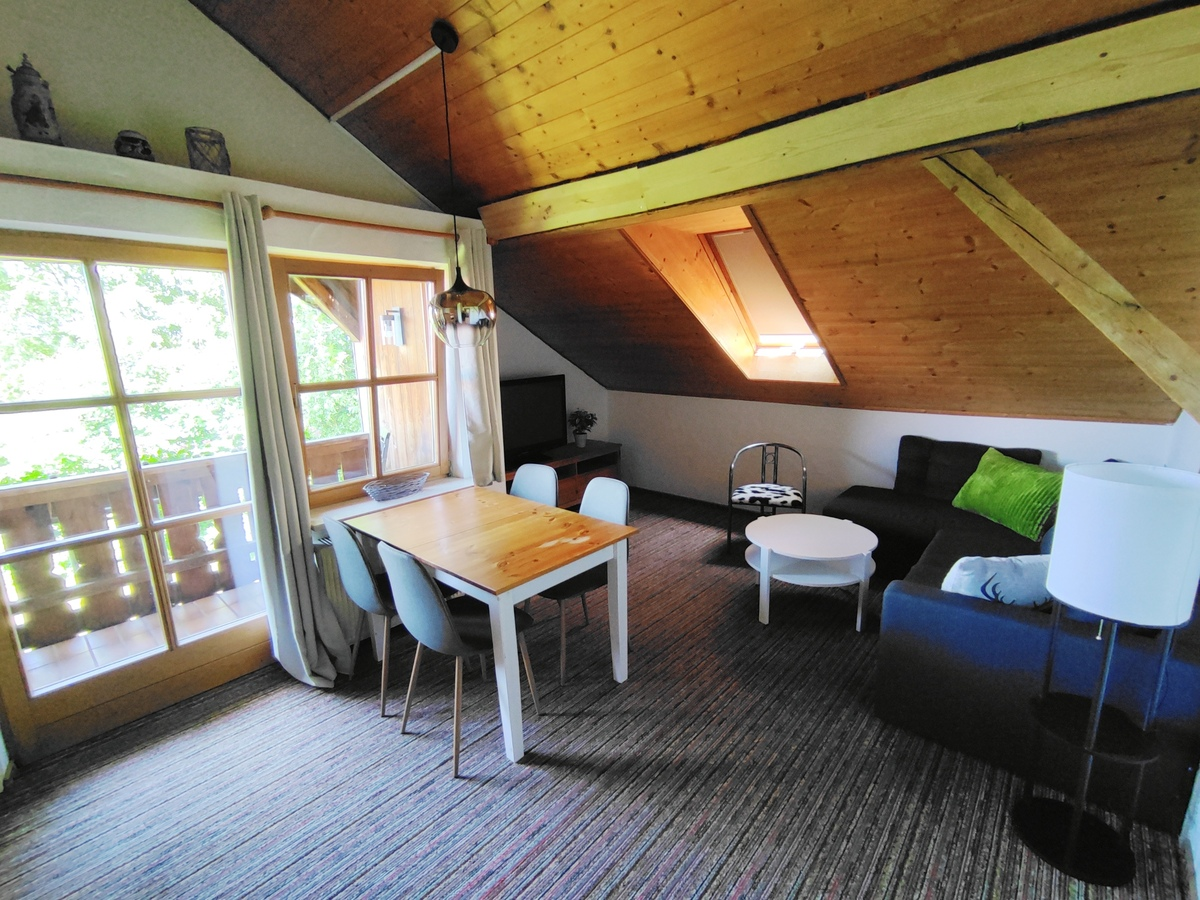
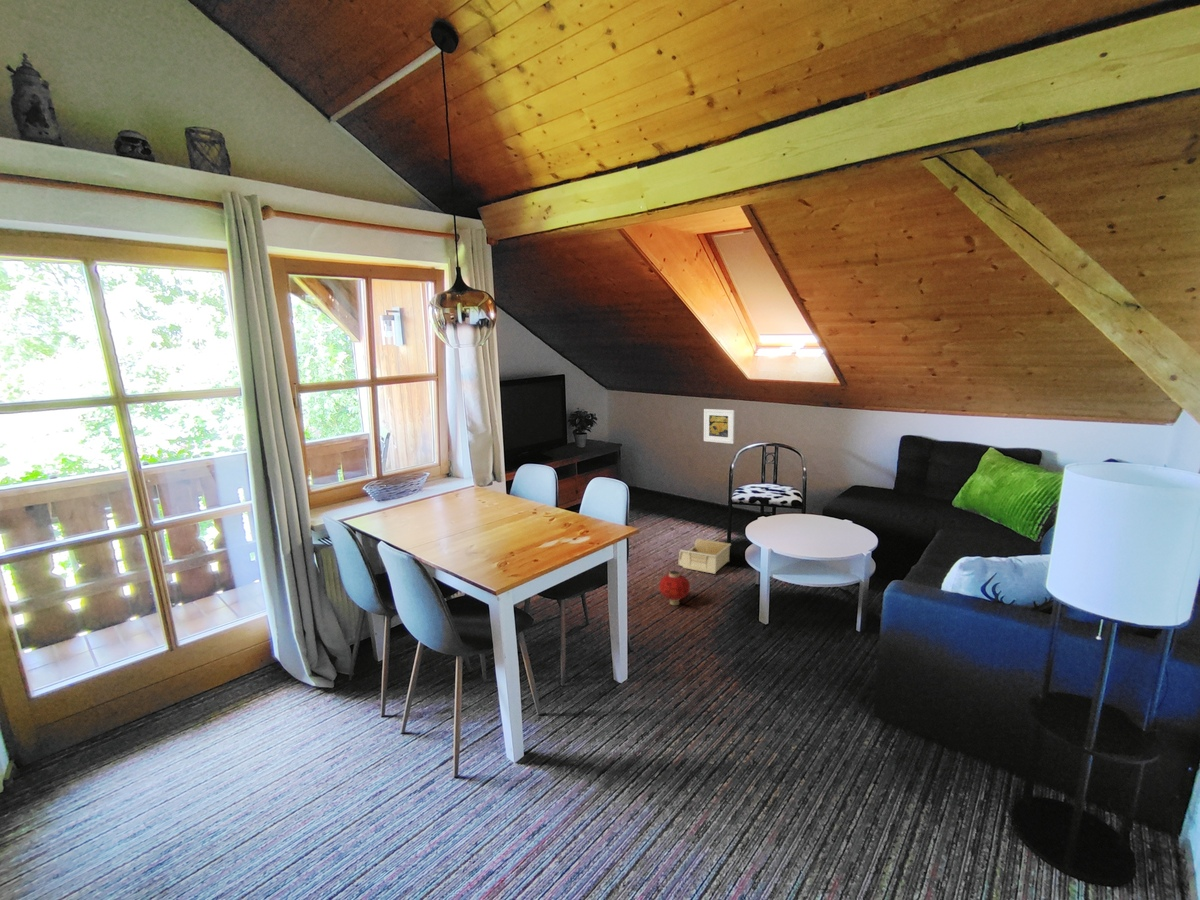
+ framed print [703,408,736,445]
+ storage bin [678,538,732,575]
+ lantern [658,563,691,606]
